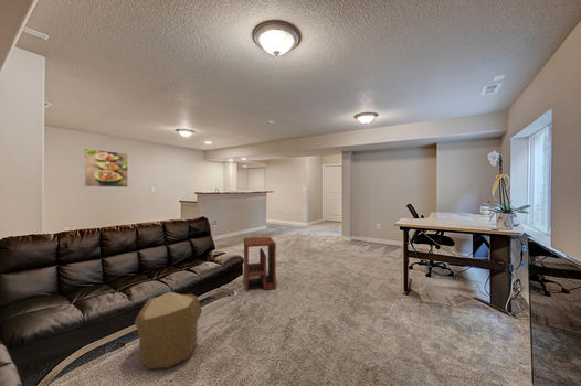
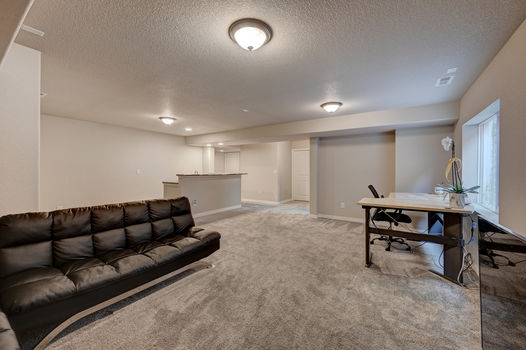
- side table [243,236,277,293]
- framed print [83,148,129,189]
- pouf [134,291,203,371]
